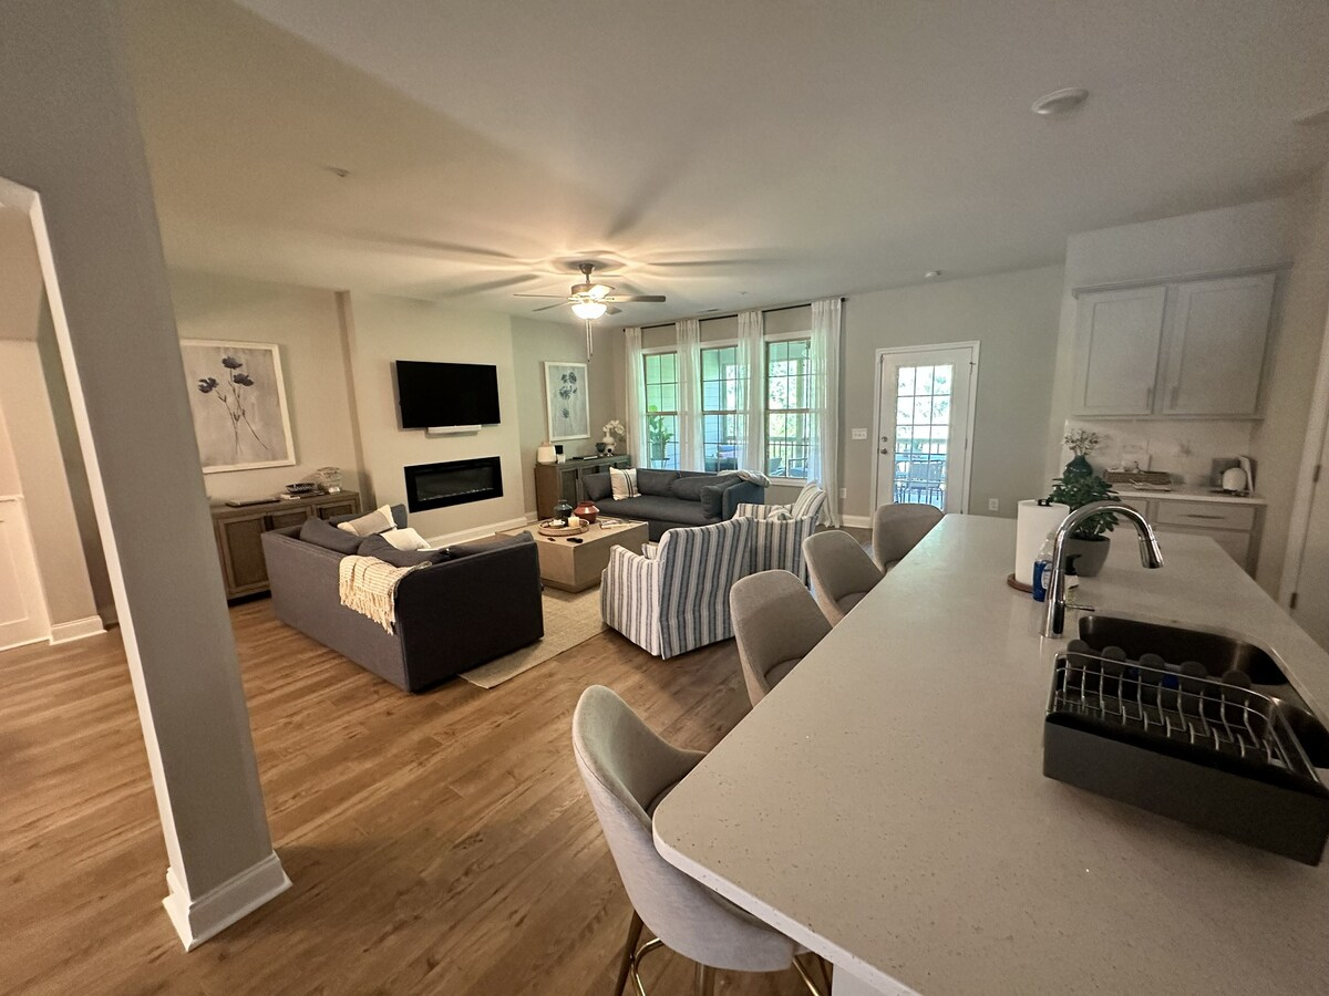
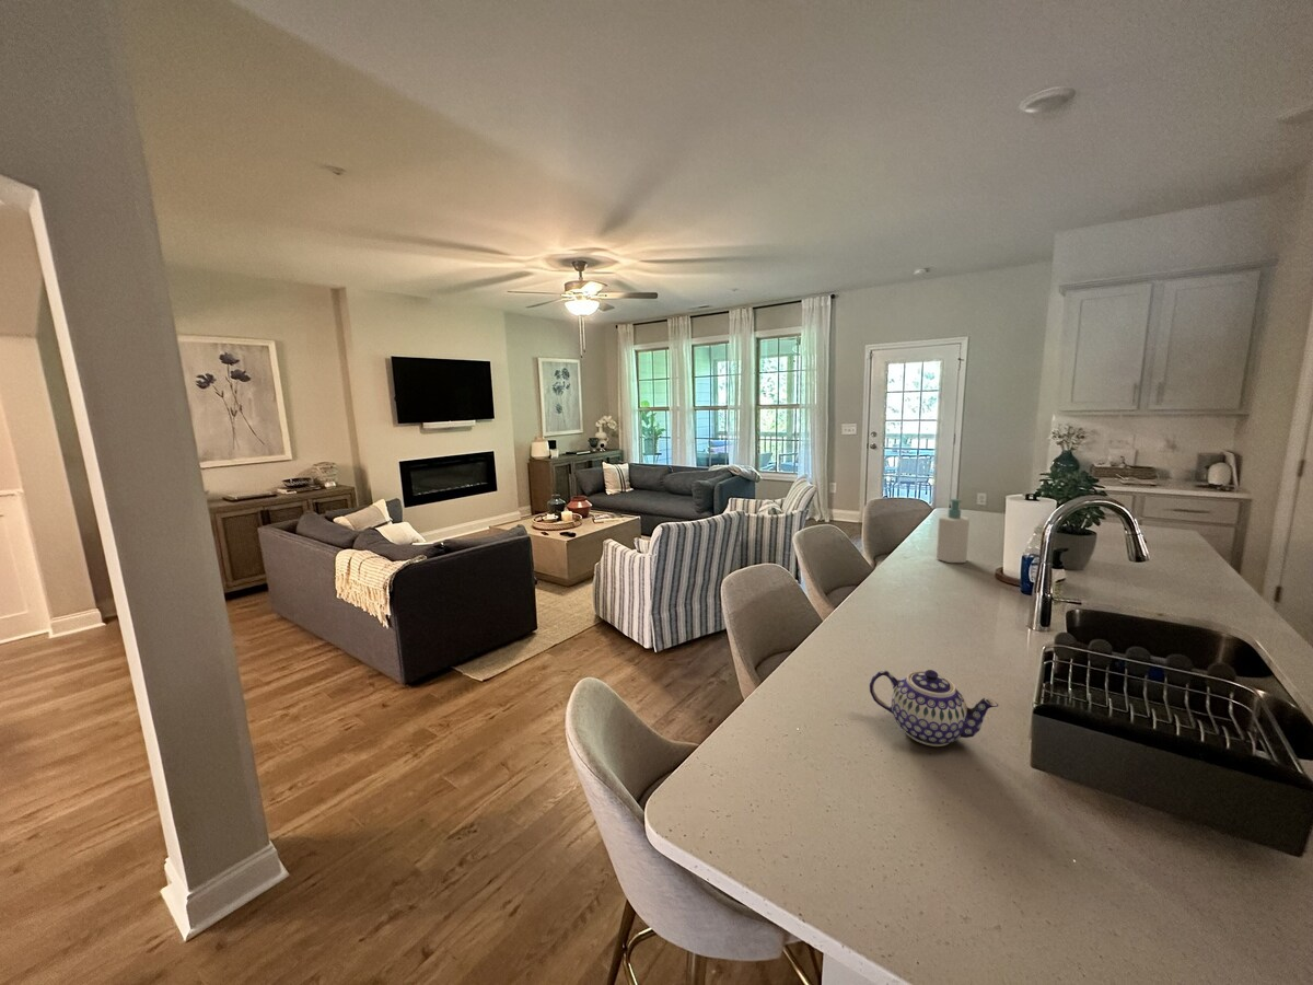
+ soap bottle [936,498,971,564]
+ teapot [869,669,999,748]
